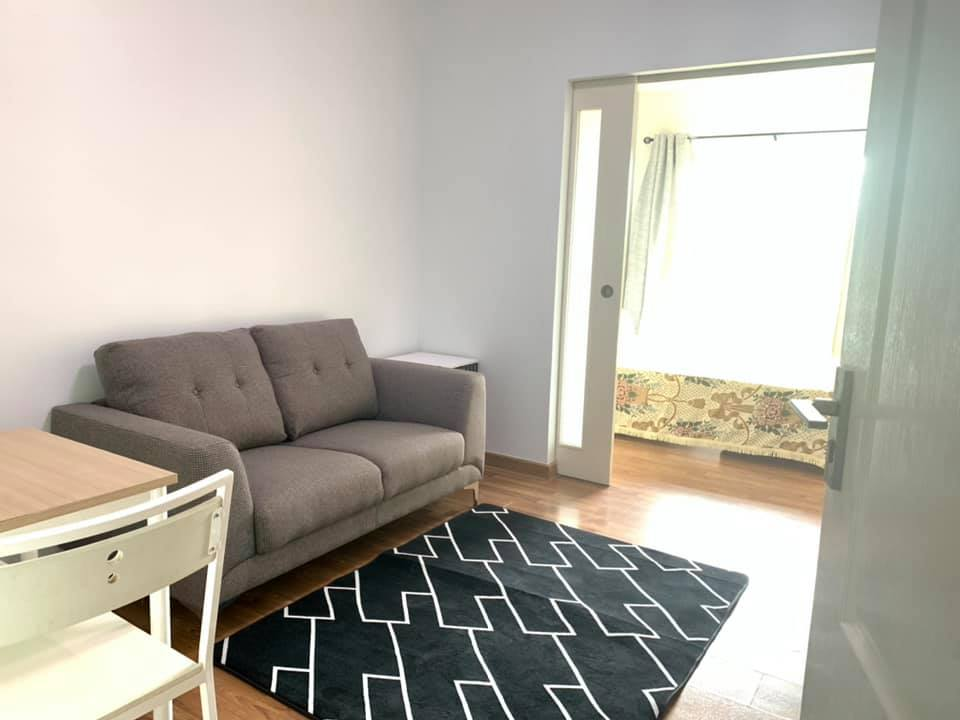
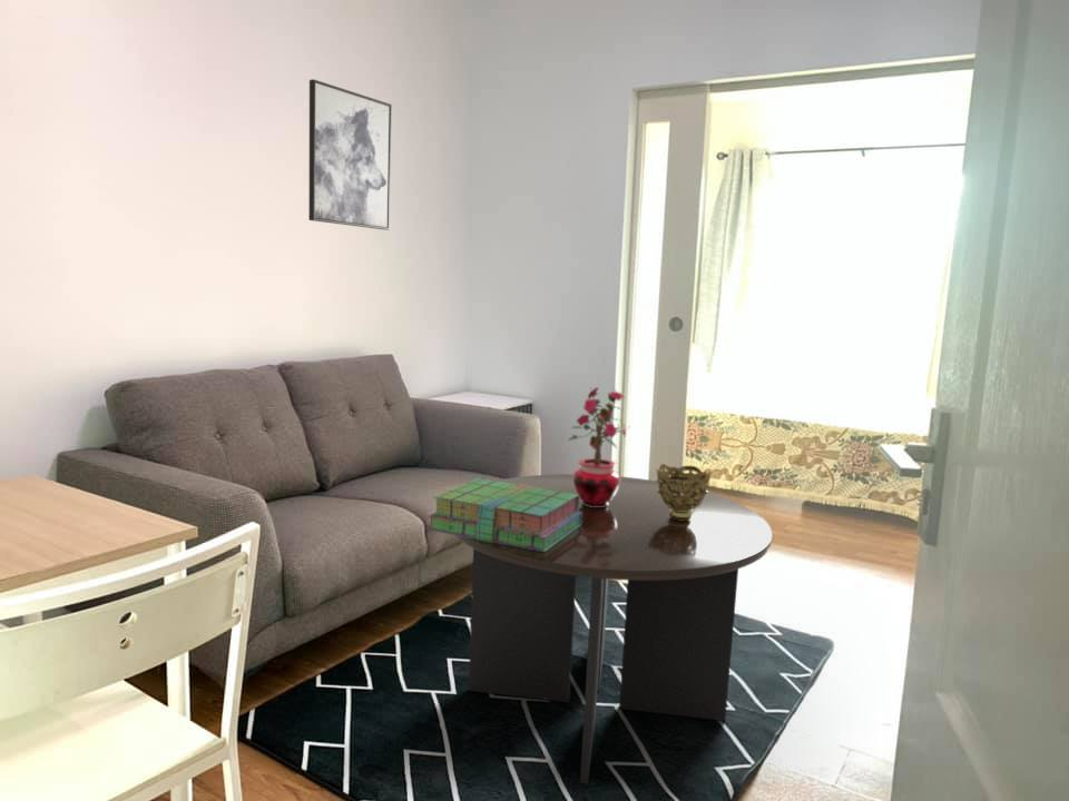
+ coffee table [453,473,773,785]
+ decorative bowl [656,463,713,521]
+ wall art [307,78,393,231]
+ potted plant [567,386,631,507]
+ stack of books [426,477,582,552]
